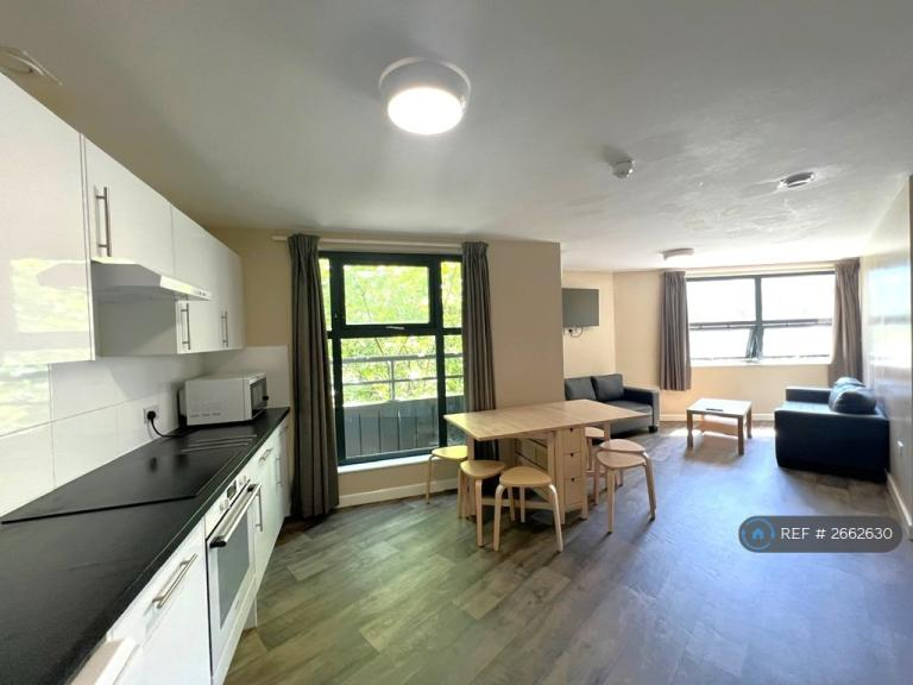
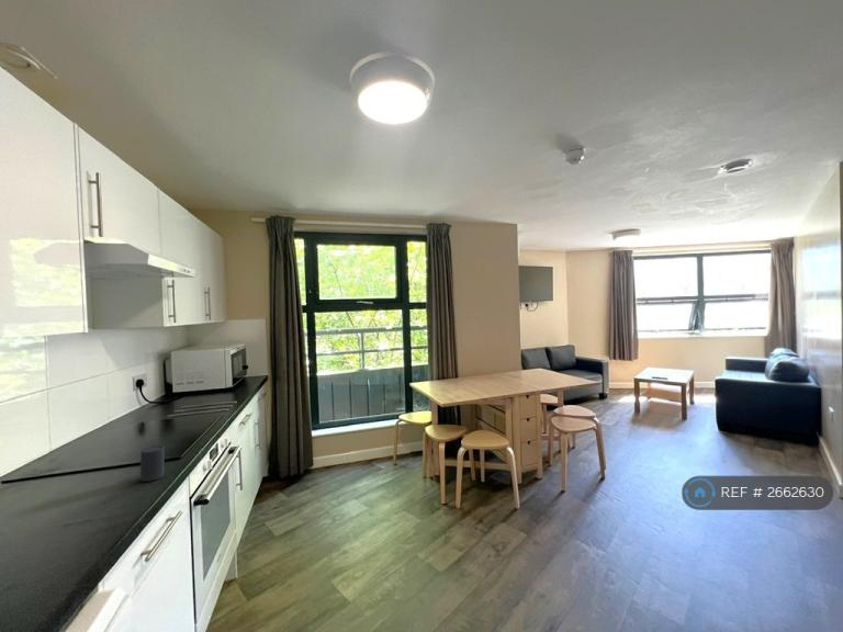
+ cup [139,444,166,483]
